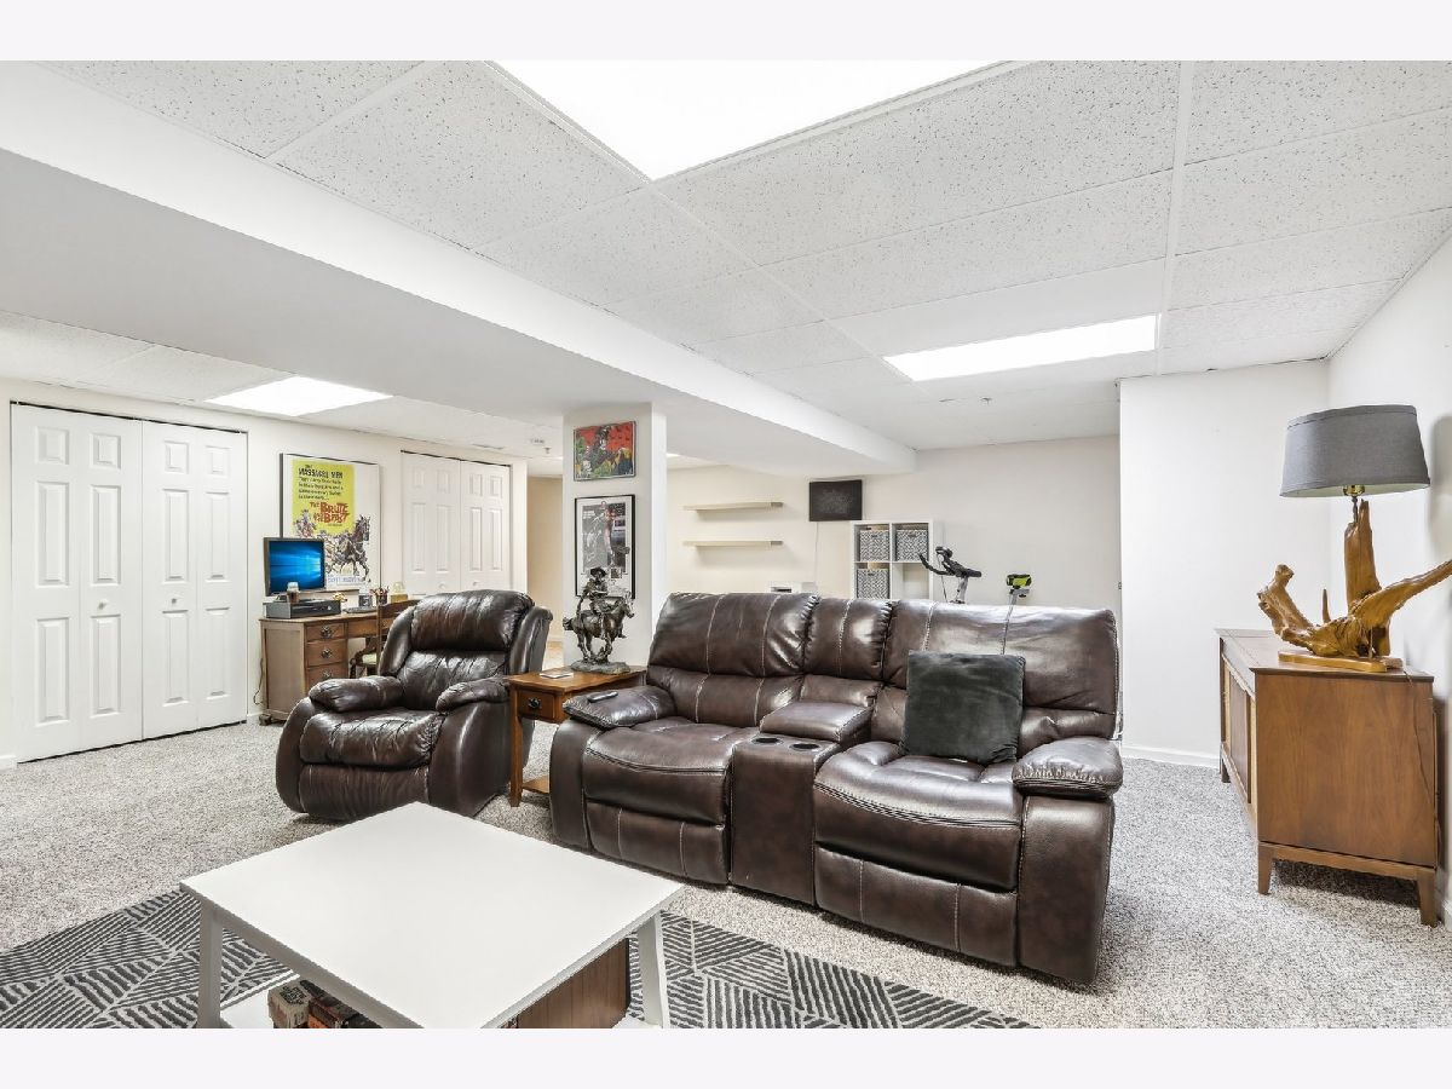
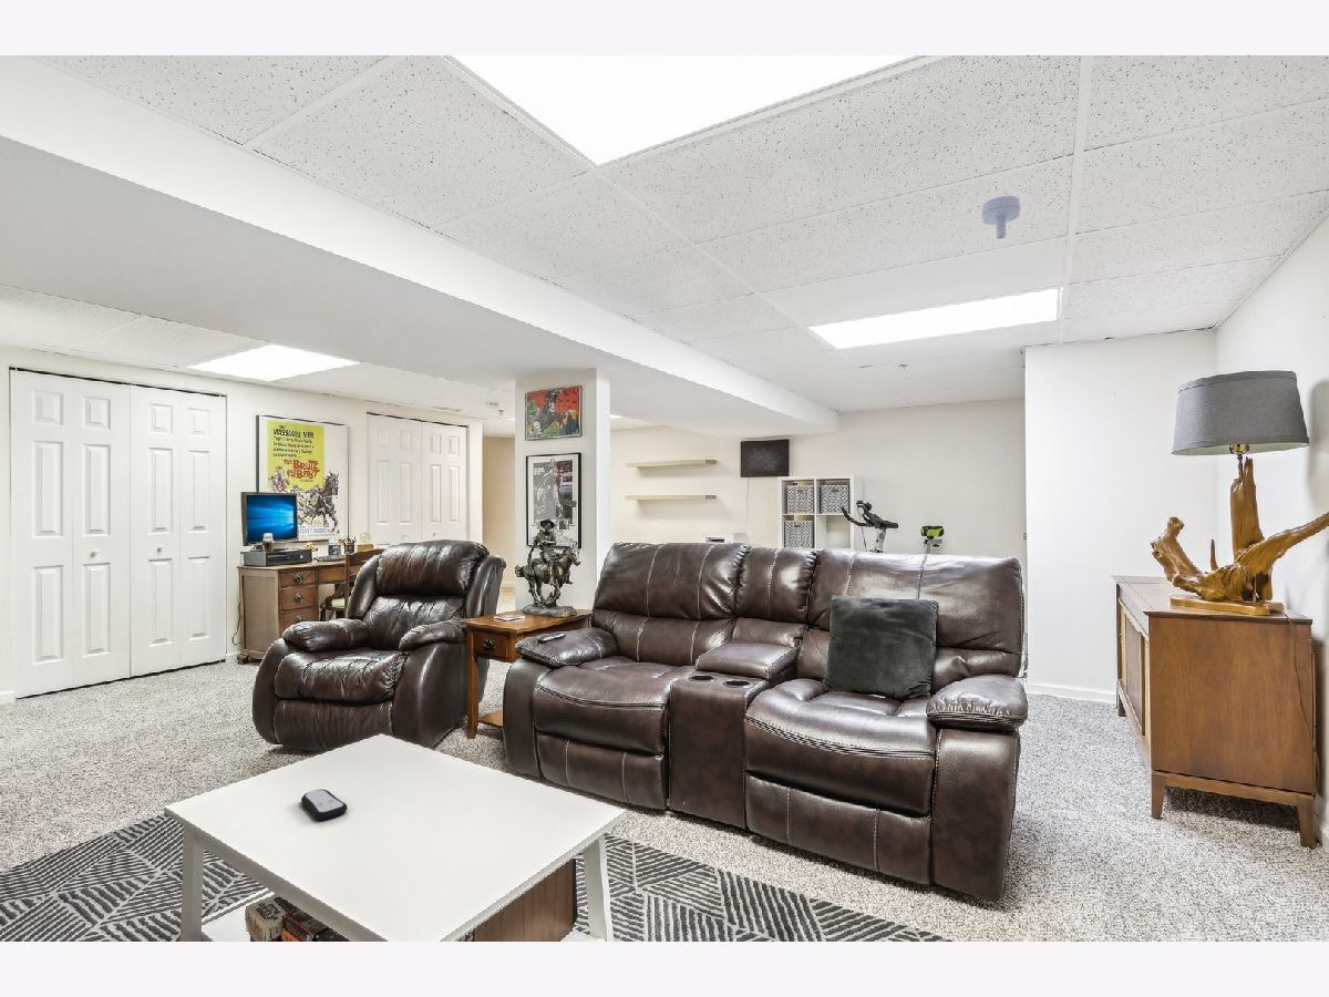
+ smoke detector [980,195,1021,240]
+ remote control [300,789,349,821]
